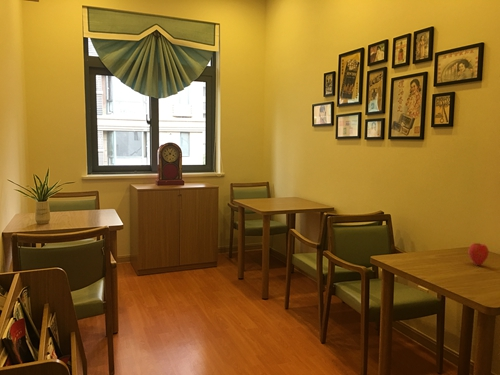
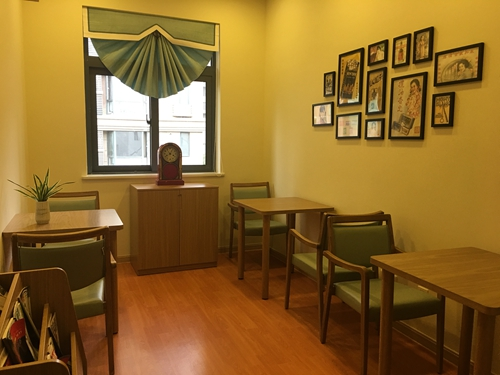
- apple [467,242,490,266]
